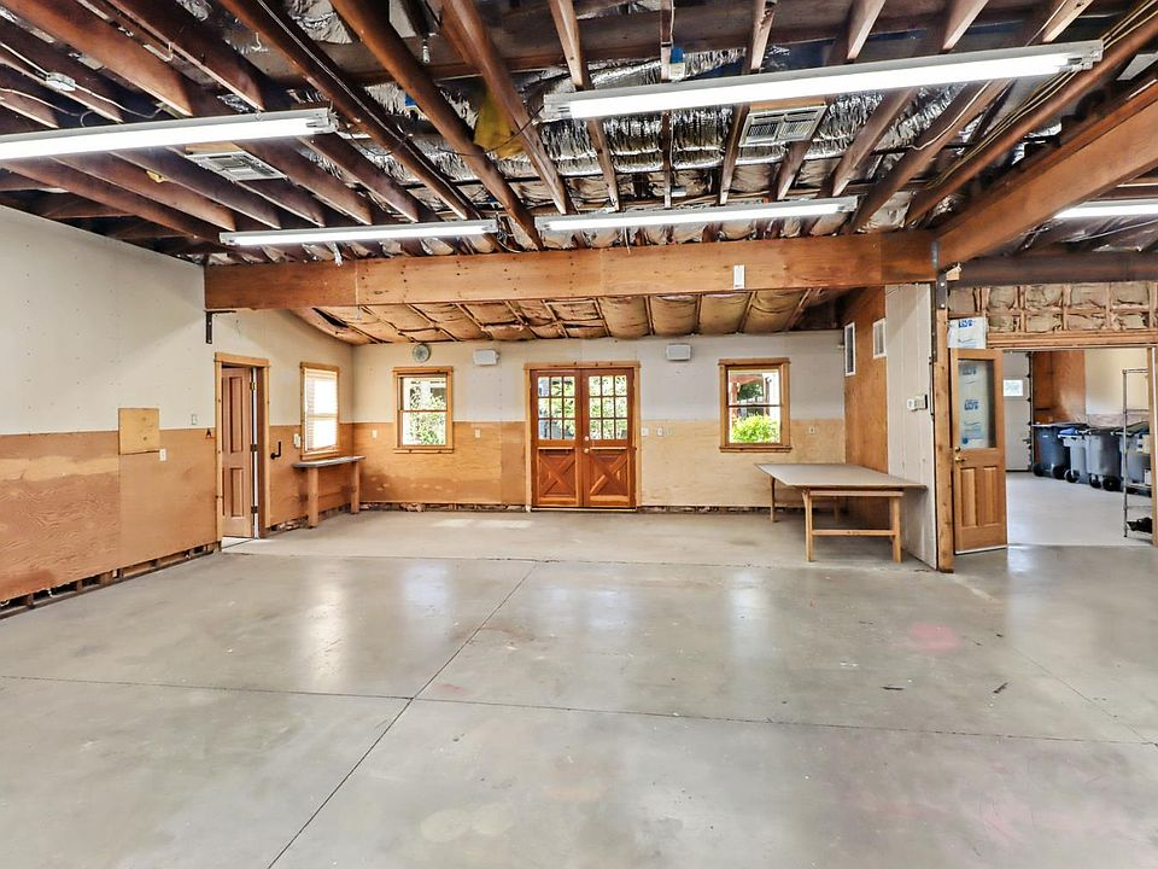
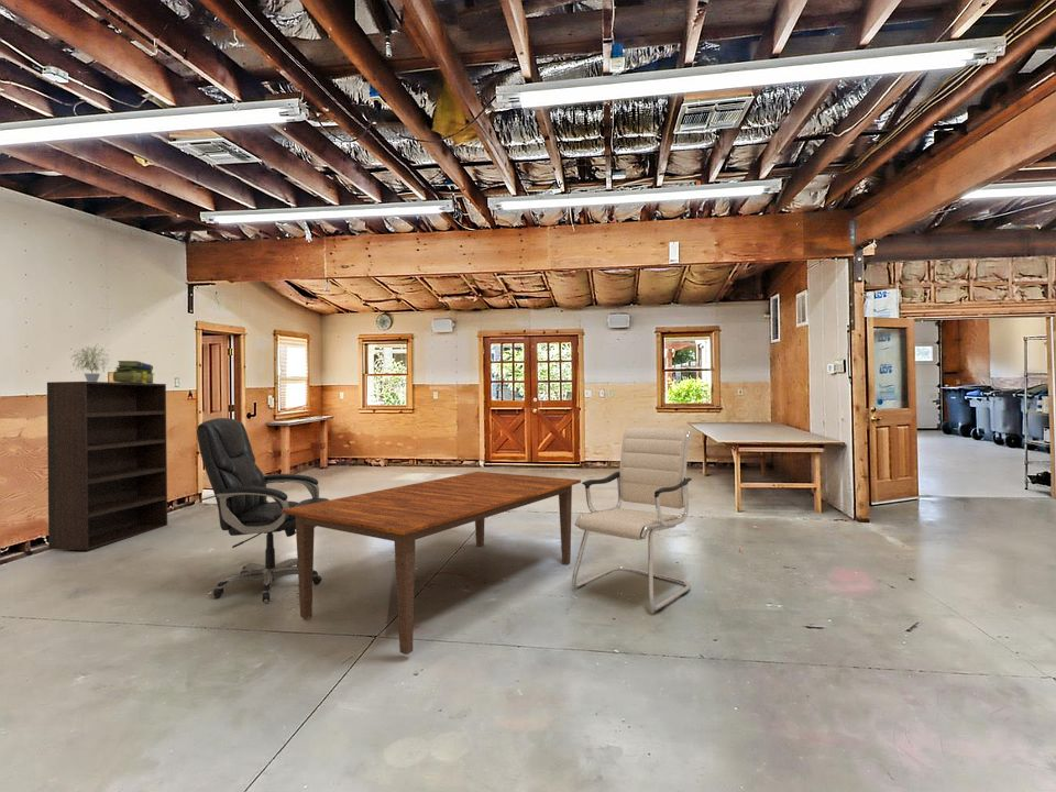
+ chair [196,417,330,603]
+ potted plant [70,344,111,382]
+ bookshelf [46,381,168,551]
+ stack of books [112,360,156,384]
+ office chair [571,427,693,612]
+ dining table [282,471,582,656]
